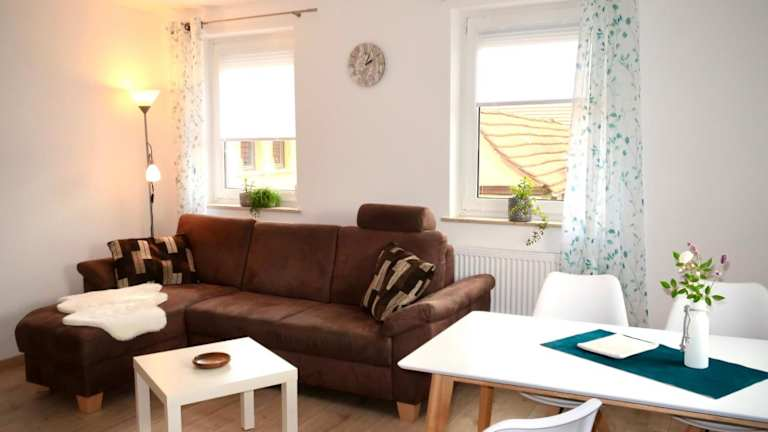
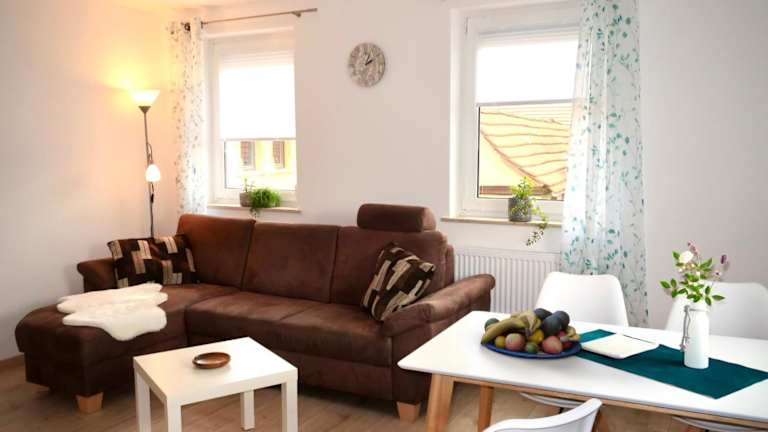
+ fruit bowl [480,307,583,358]
